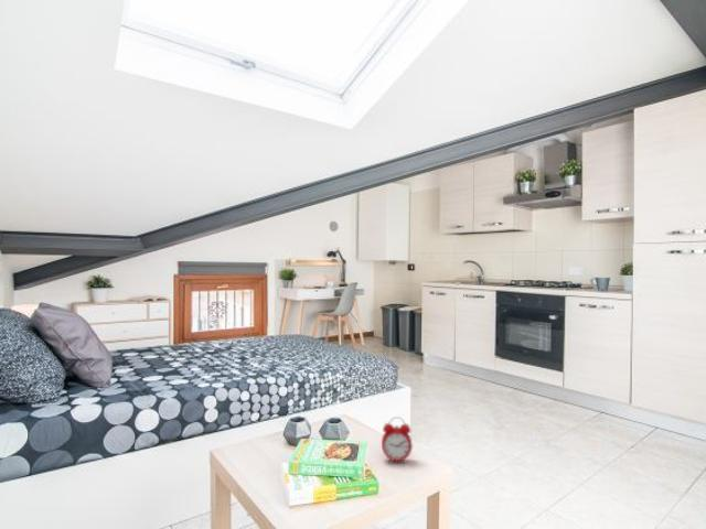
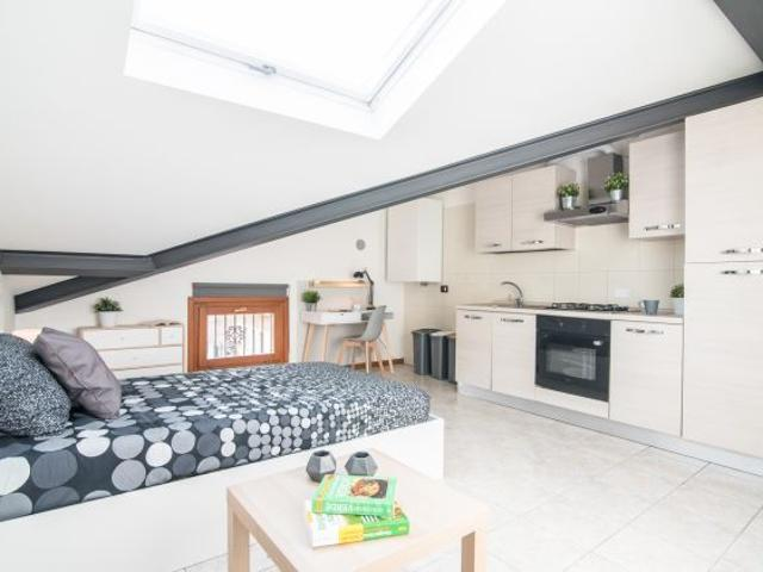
- alarm clock [381,415,414,464]
